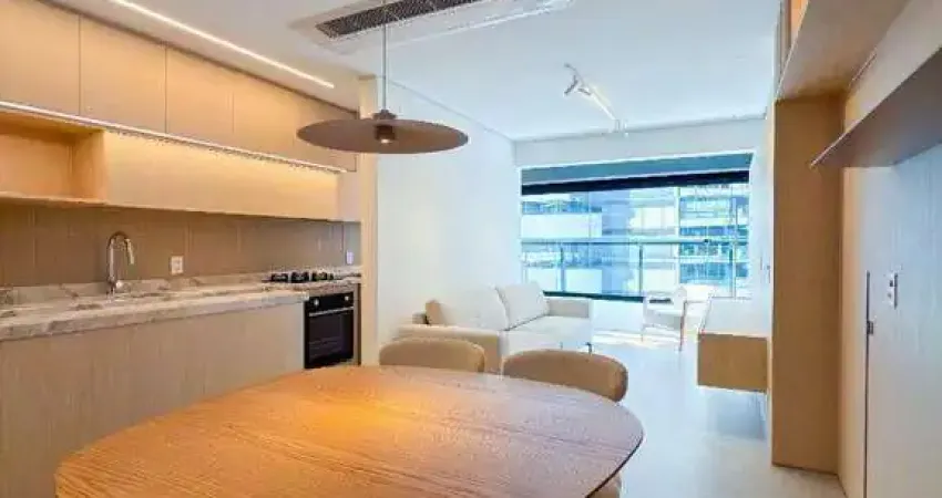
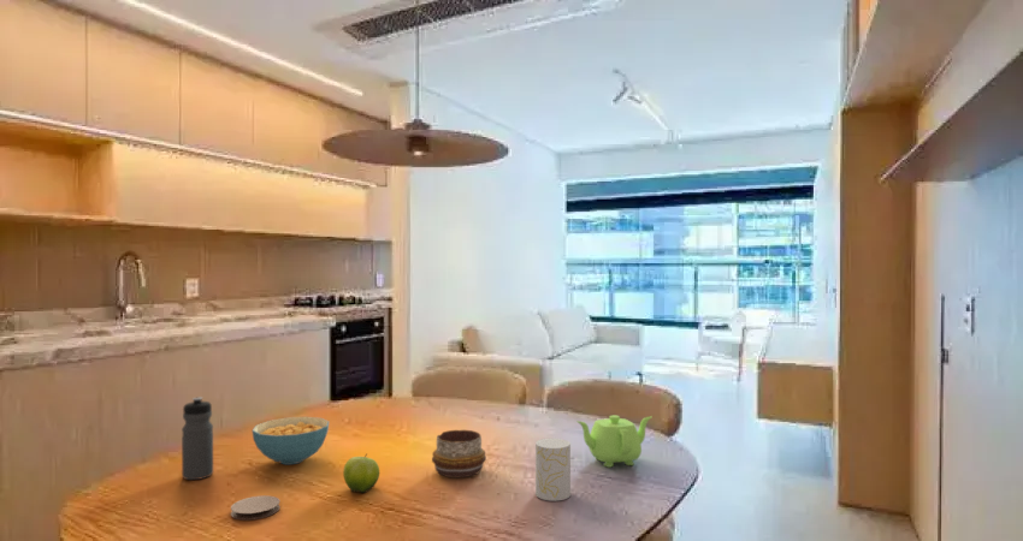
+ fruit [342,452,380,494]
+ decorative bowl [431,429,487,478]
+ cup [534,438,572,503]
+ water bottle [181,396,214,481]
+ cereal bowl [252,416,330,465]
+ coaster [230,494,282,521]
+ teapot [575,415,654,469]
